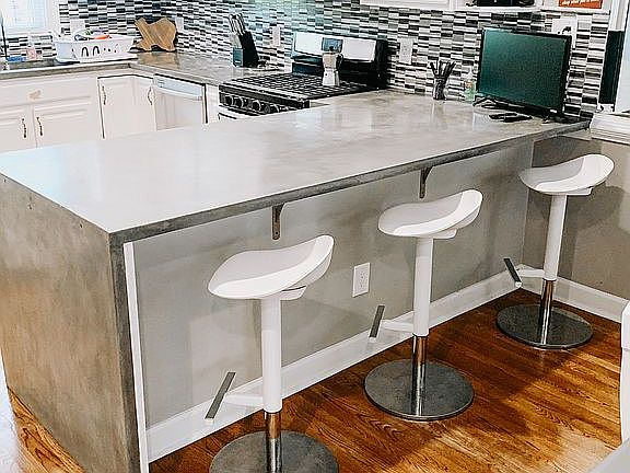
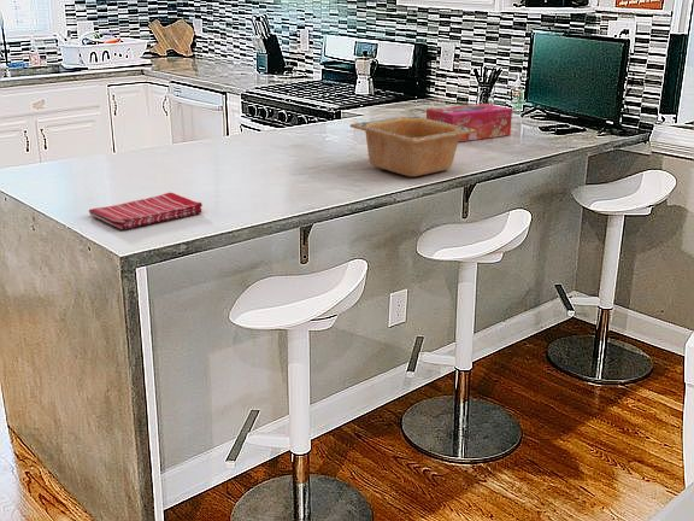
+ tissue box [425,103,513,142]
+ serving bowl [349,115,476,178]
+ dish towel [88,192,204,230]
